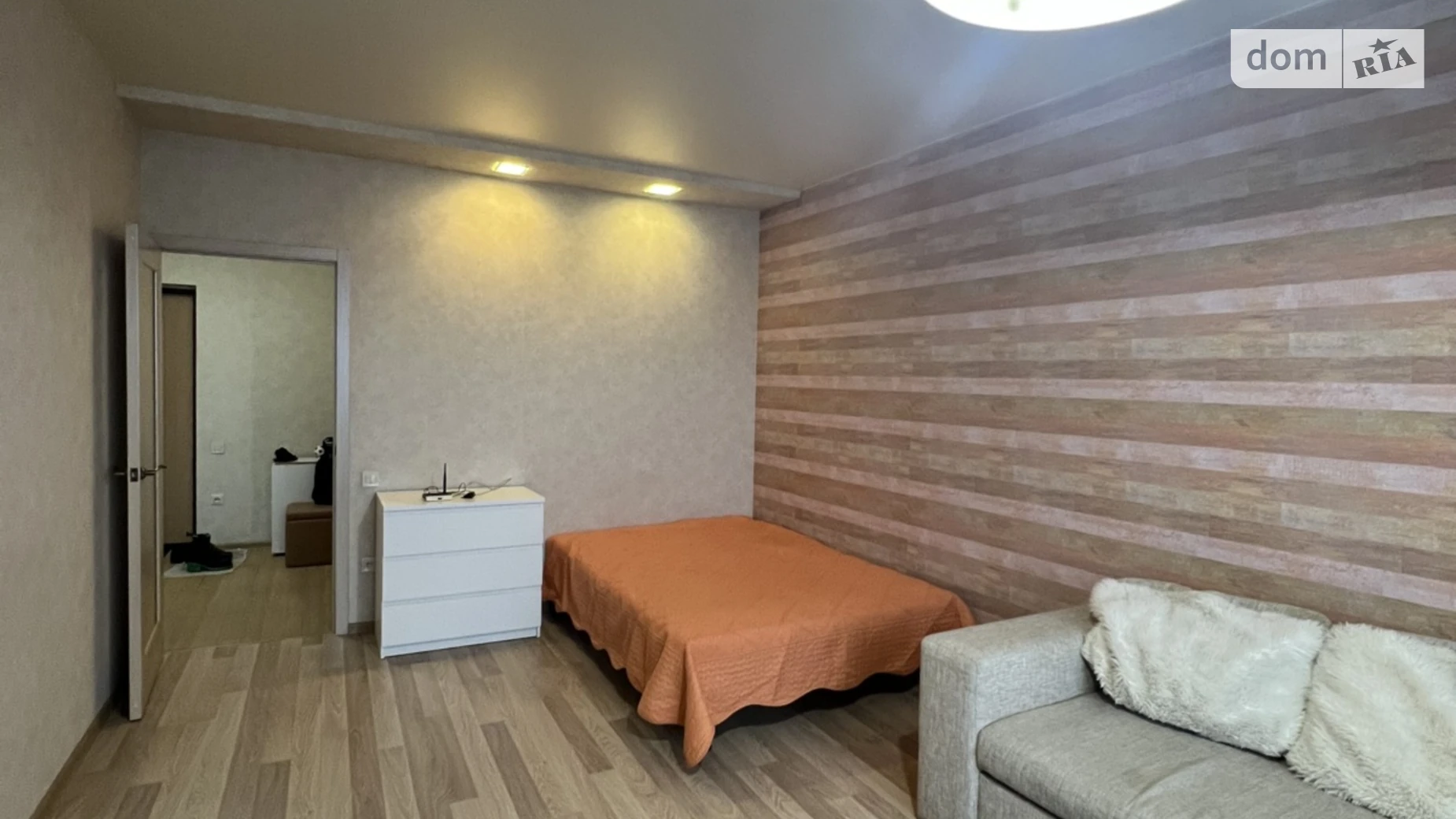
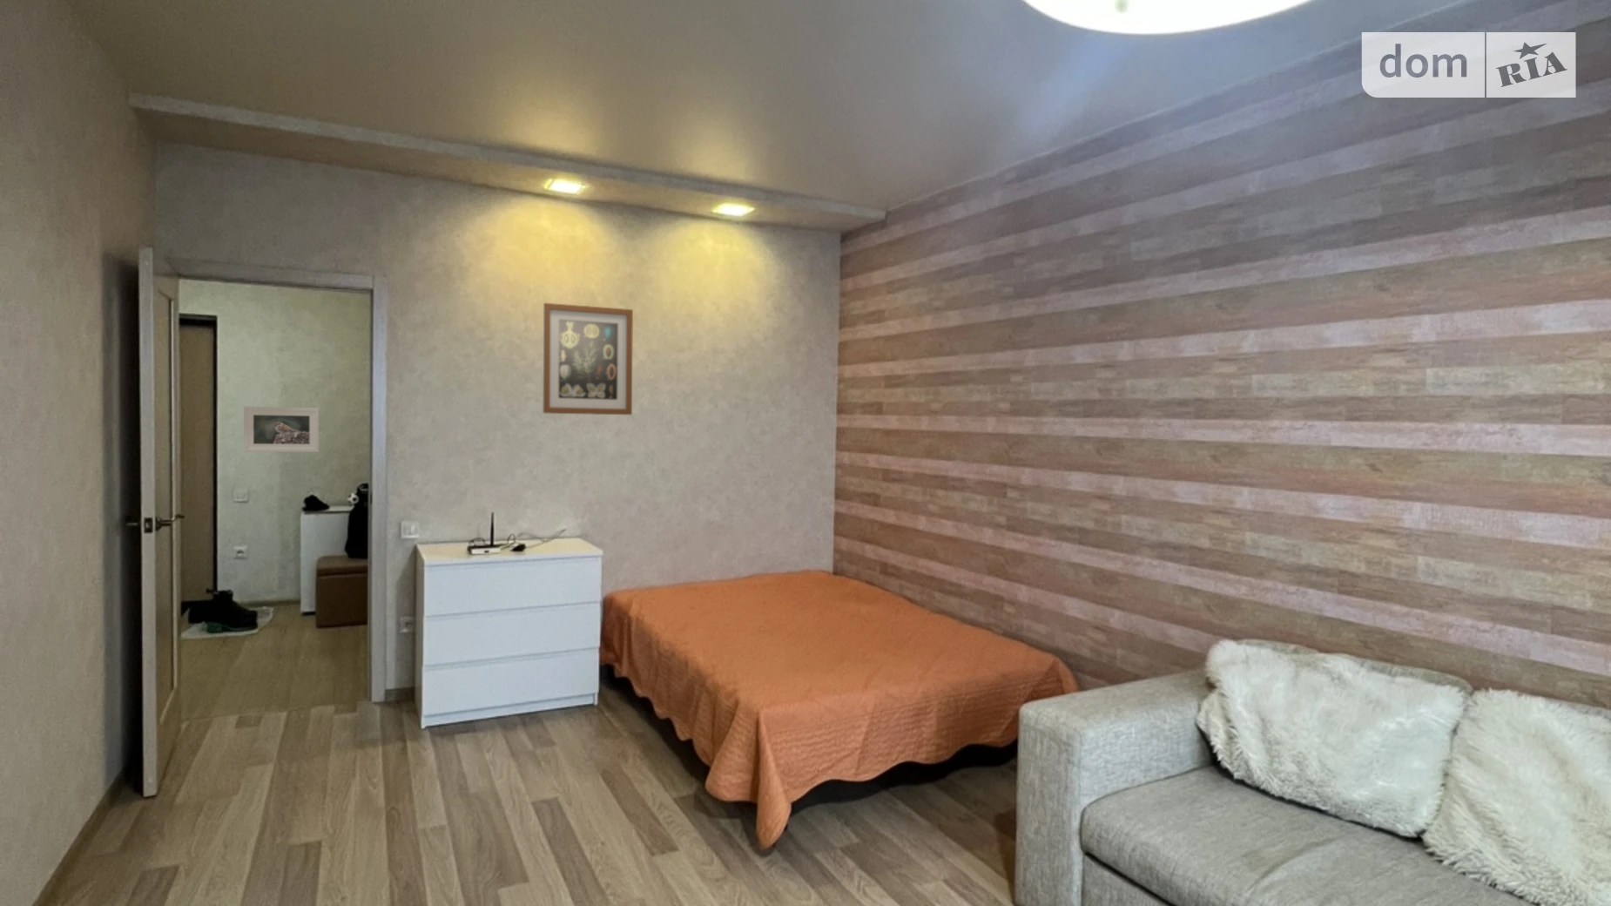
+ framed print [243,406,320,454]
+ wall art [542,302,634,416]
